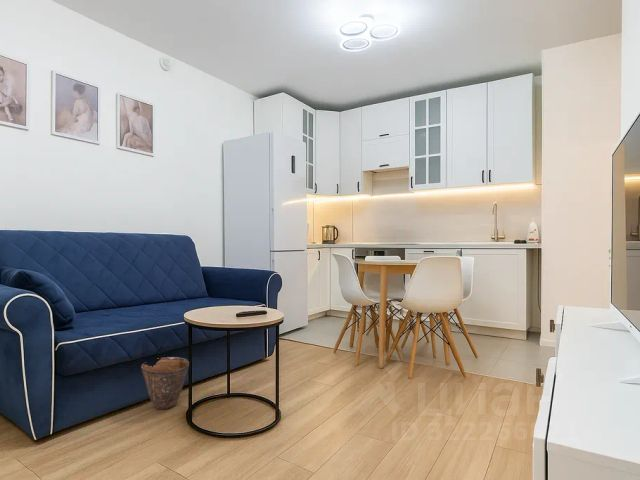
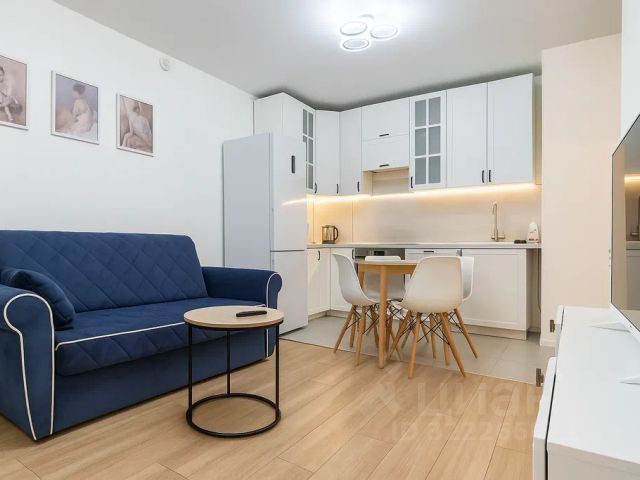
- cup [140,356,190,410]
